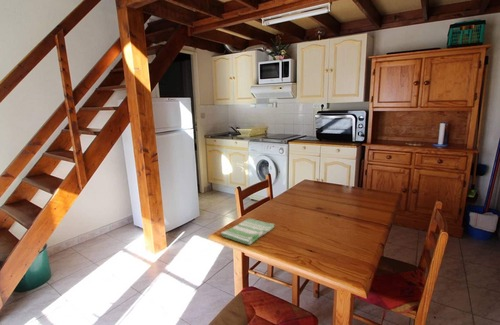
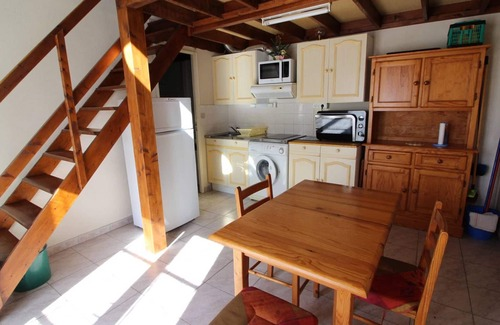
- dish towel [220,217,276,246]
